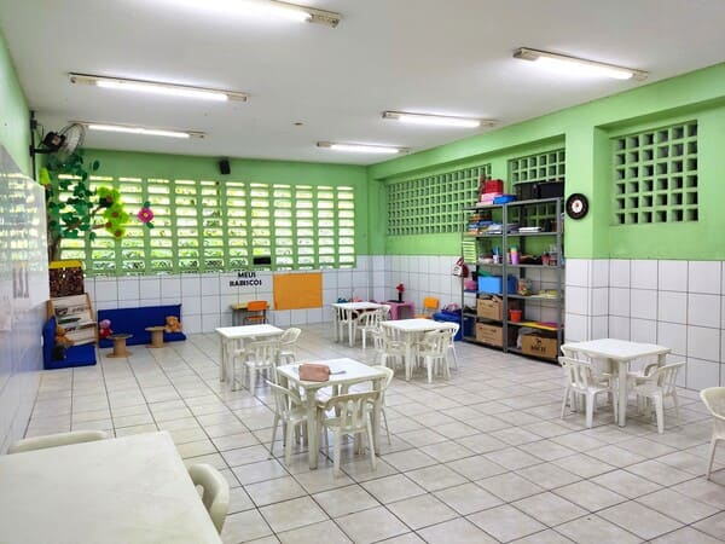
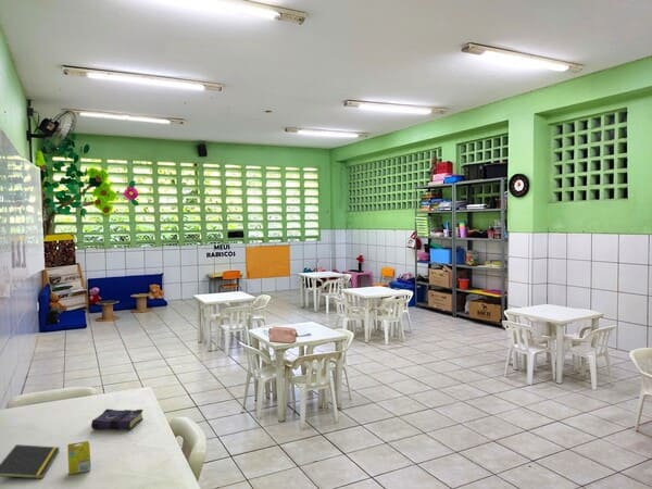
+ crayon box [66,440,91,475]
+ notepad [0,443,61,479]
+ book [90,409,145,431]
